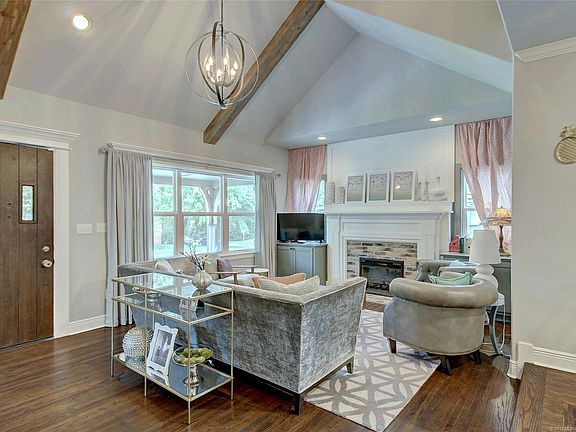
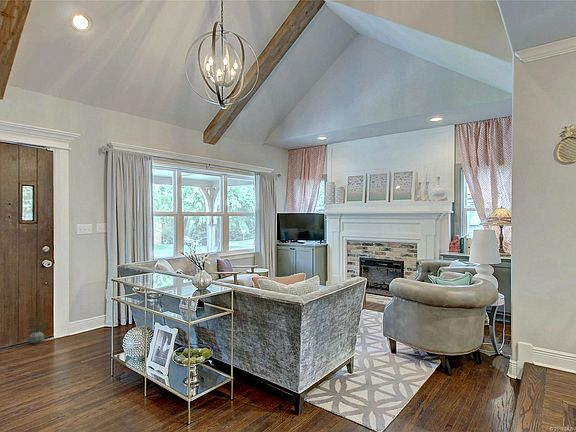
+ potted plant [28,315,49,345]
